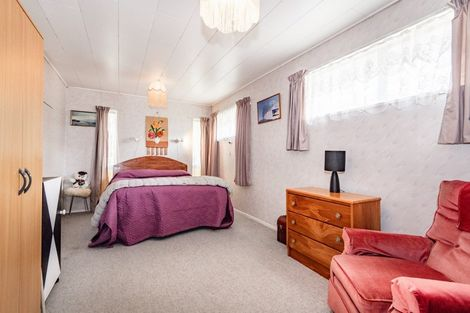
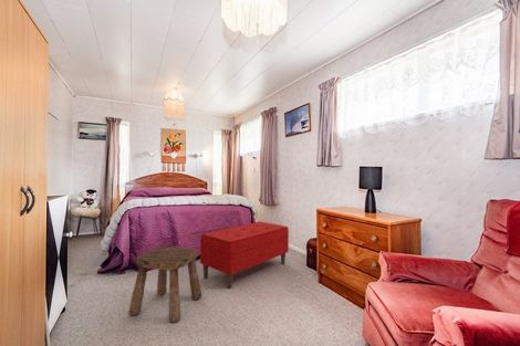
+ bench [199,221,290,290]
+ stool [127,245,202,323]
